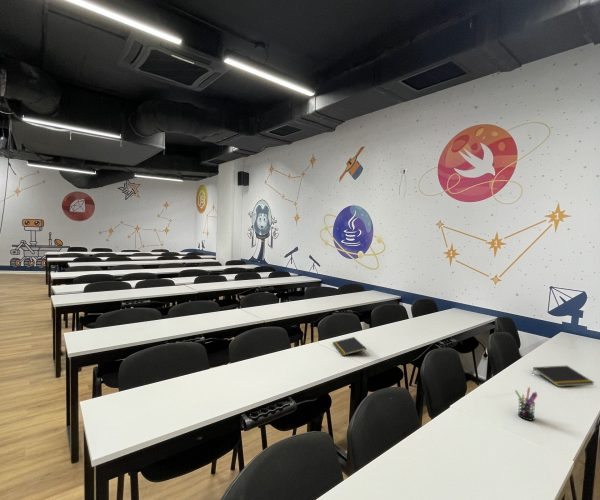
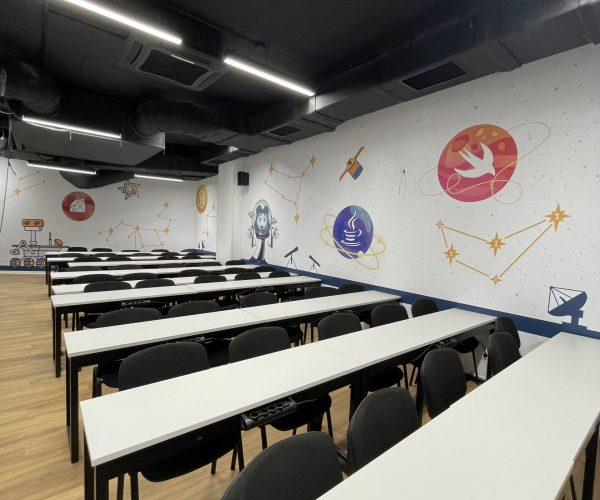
- notepad [532,365,595,388]
- notepad [331,336,367,357]
- pen holder [514,386,539,421]
